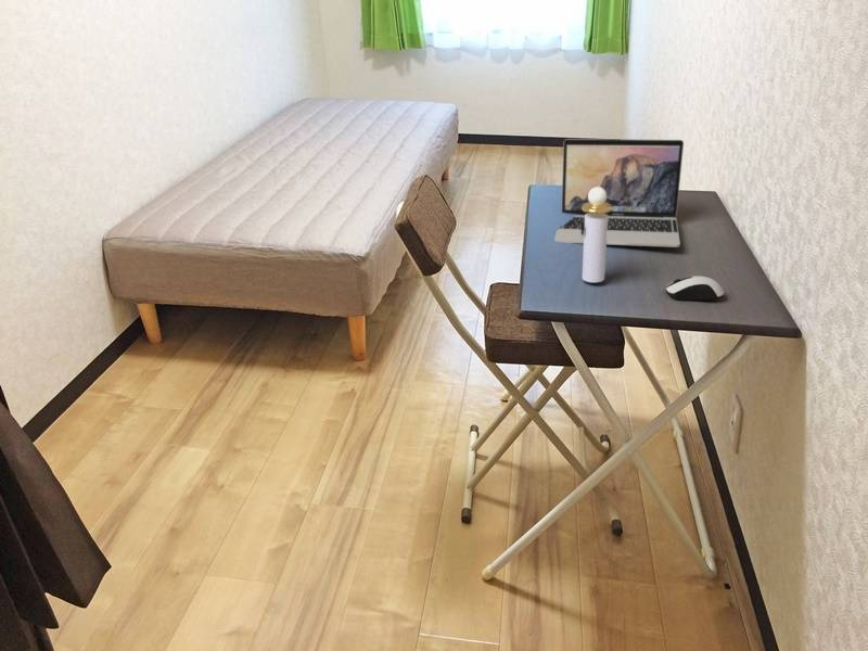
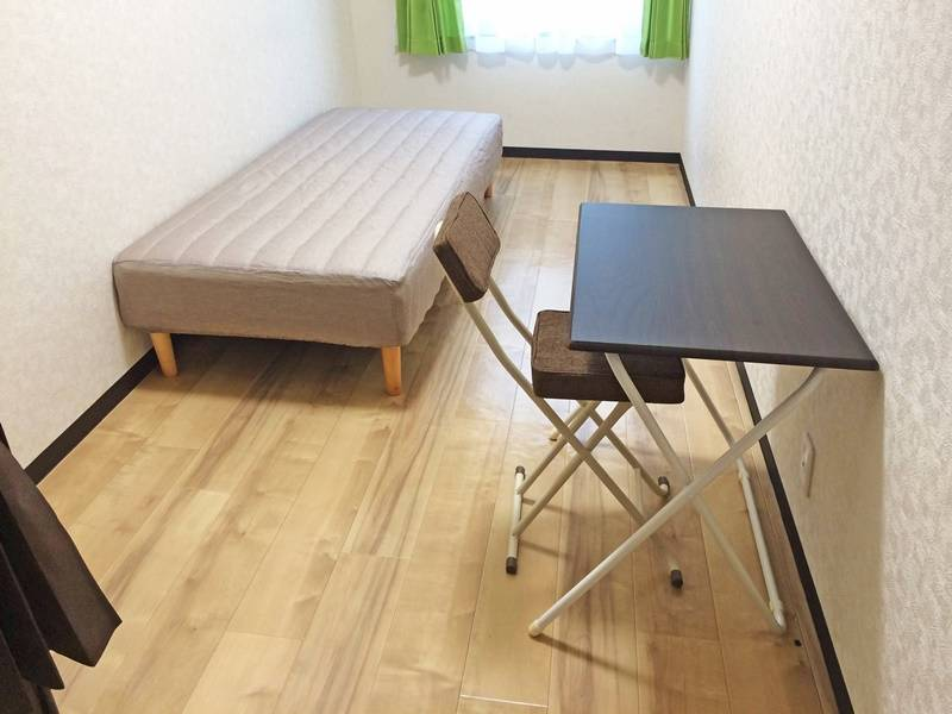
- computer mouse [664,275,725,302]
- perfume bottle [580,187,612,283]
- laptop [553,138,685,248]
